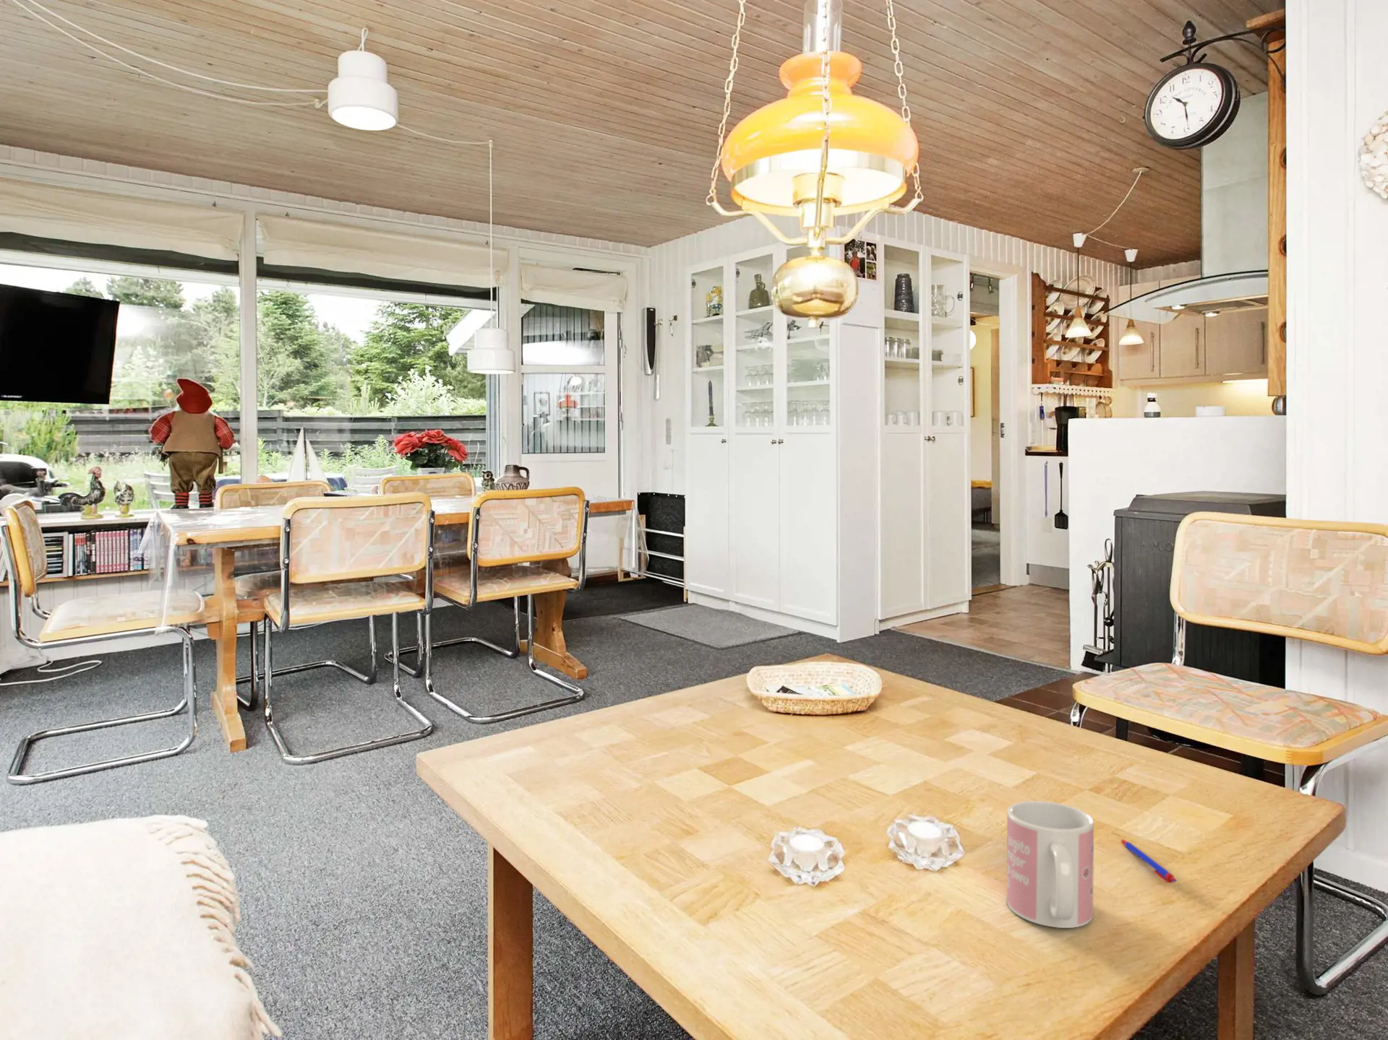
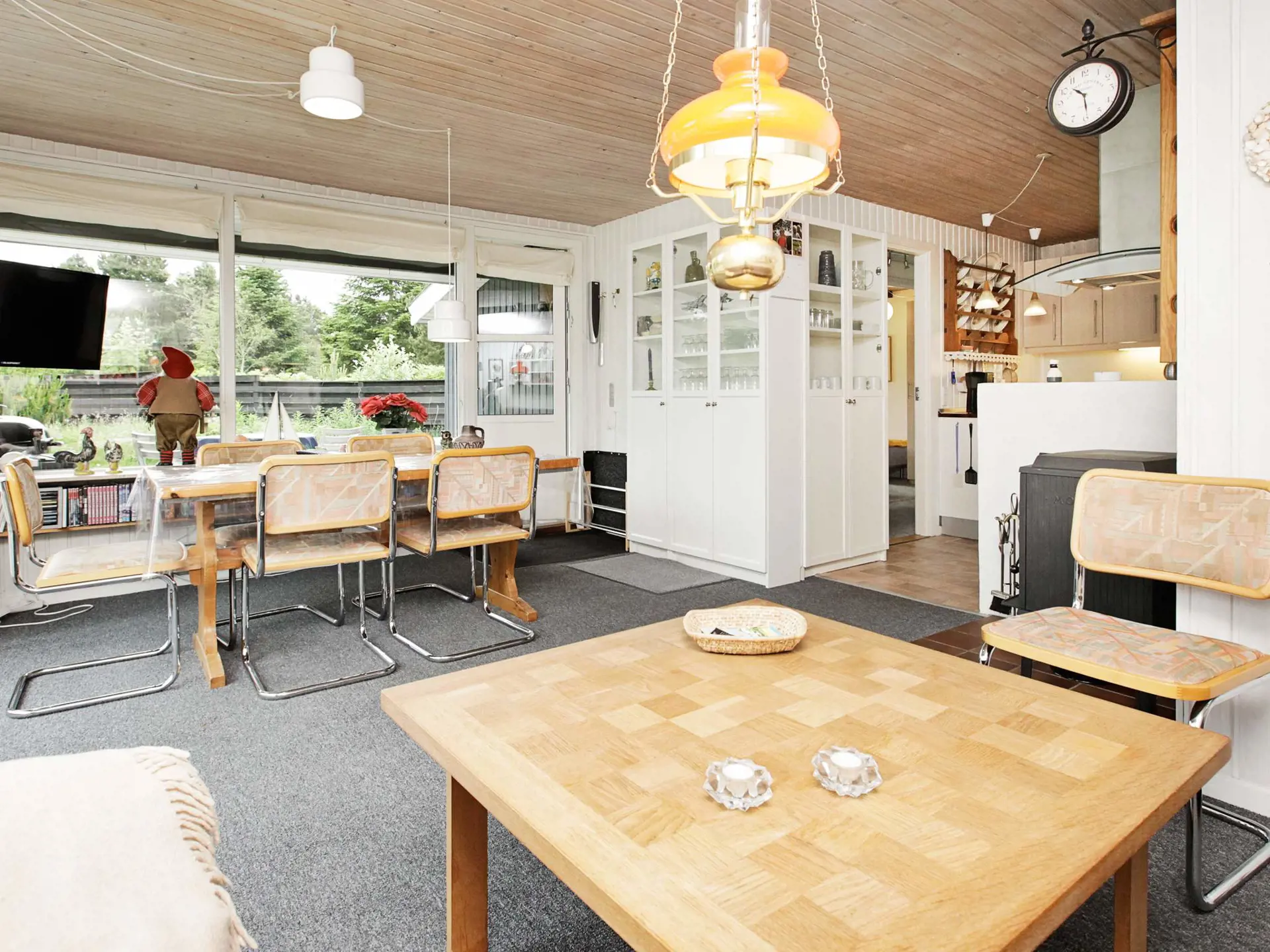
- mug [1007,801,1094,929]
- pen [1120,839,1177,884]
